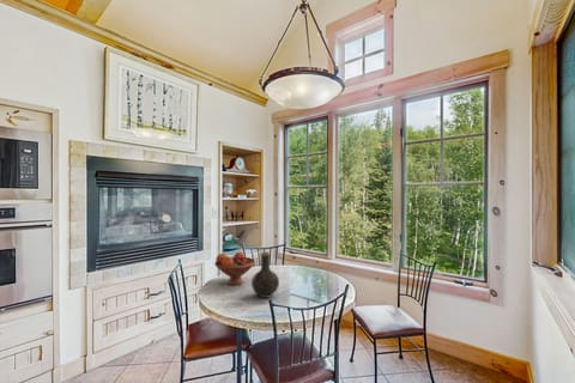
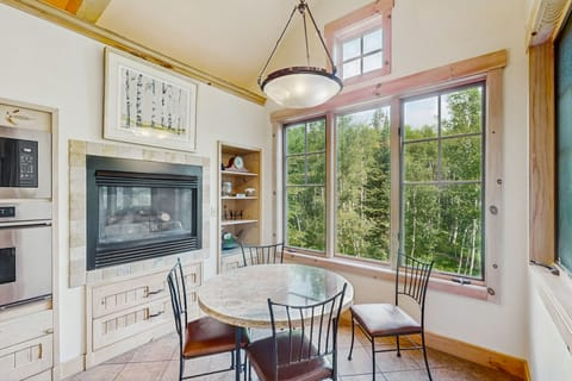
- vase [250,251,280,299]
- fruit bowl [213,250,256,286]
